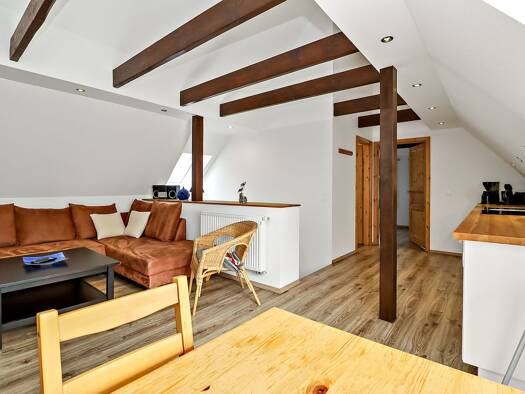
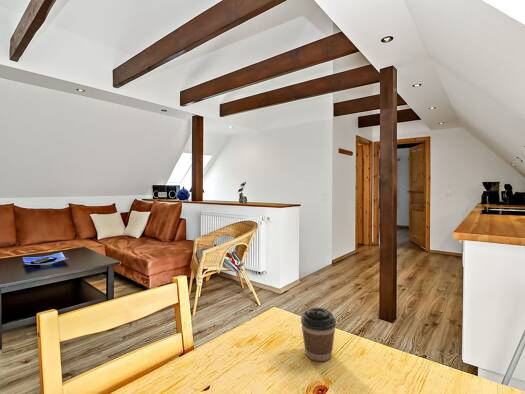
+ coffee cup [300,307,337,362]
